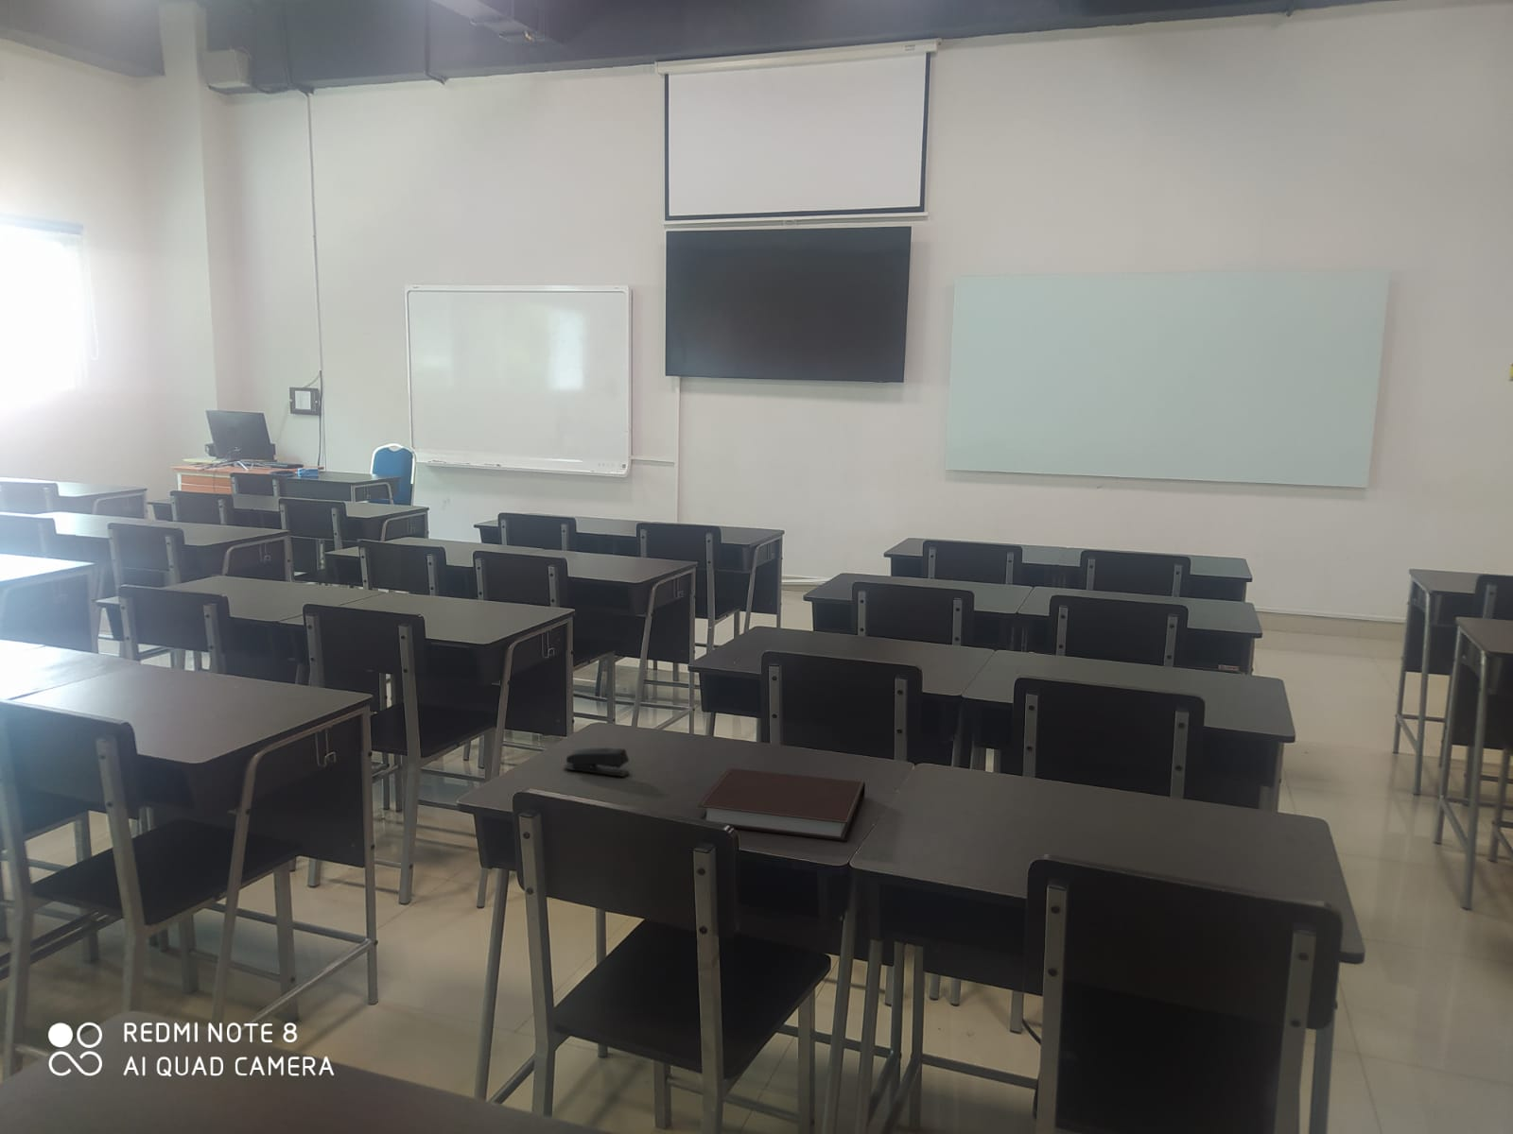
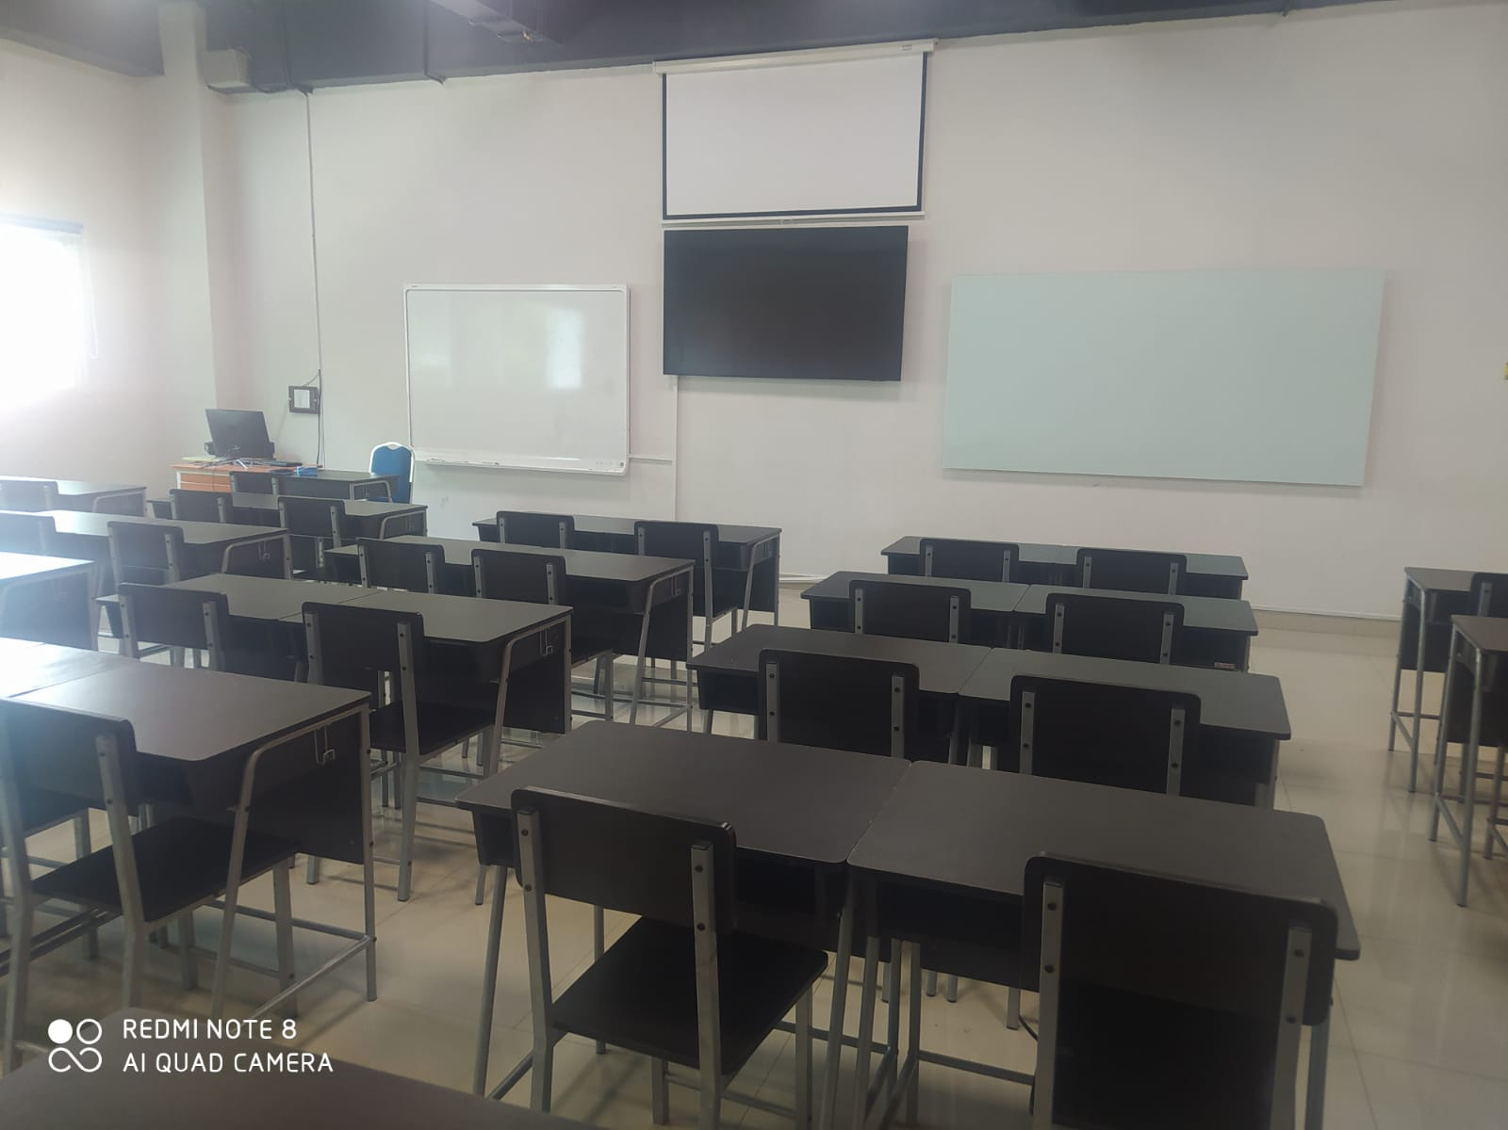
- notebook [697,767,866,842]
- stapler [562,748,630,778]
